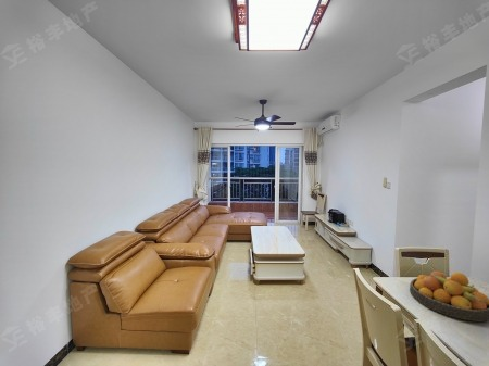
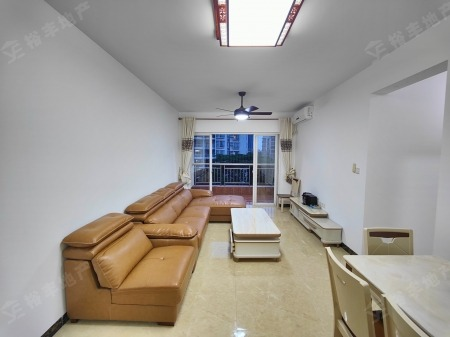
- fruit bowl [409,270,489,323]
